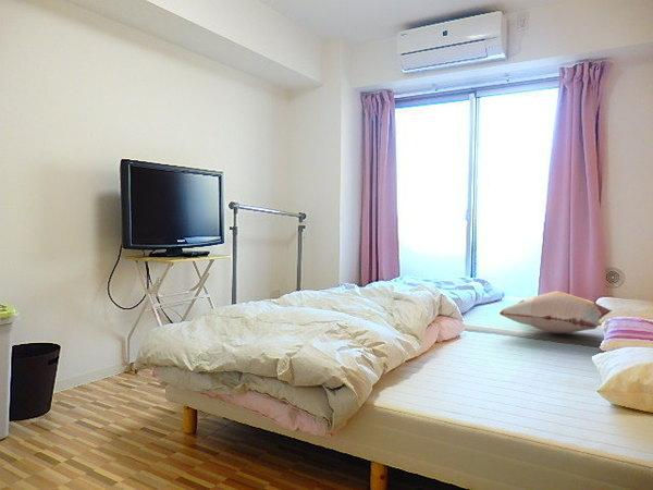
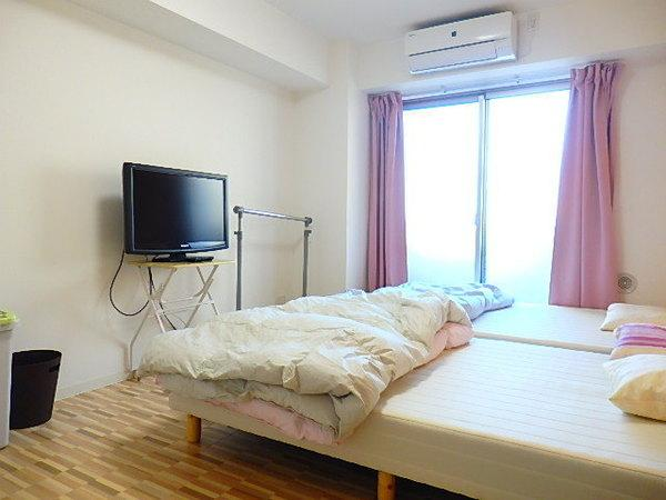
- decorative pillow [498,291,613,334]
